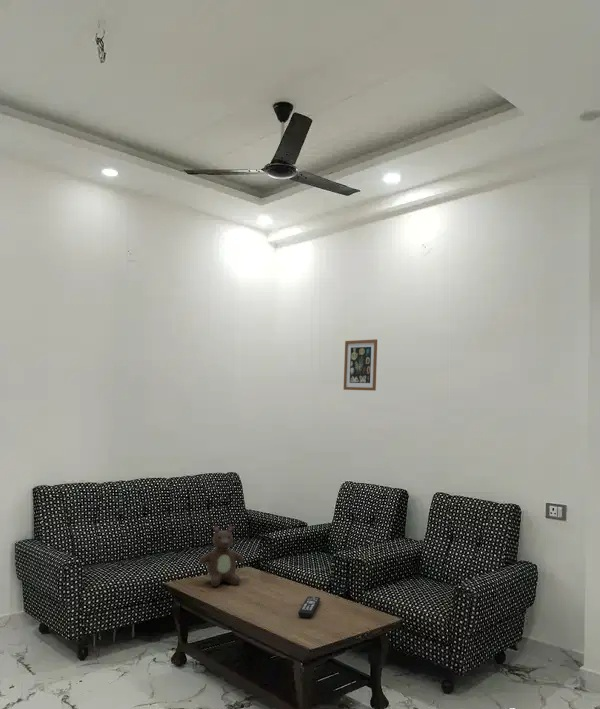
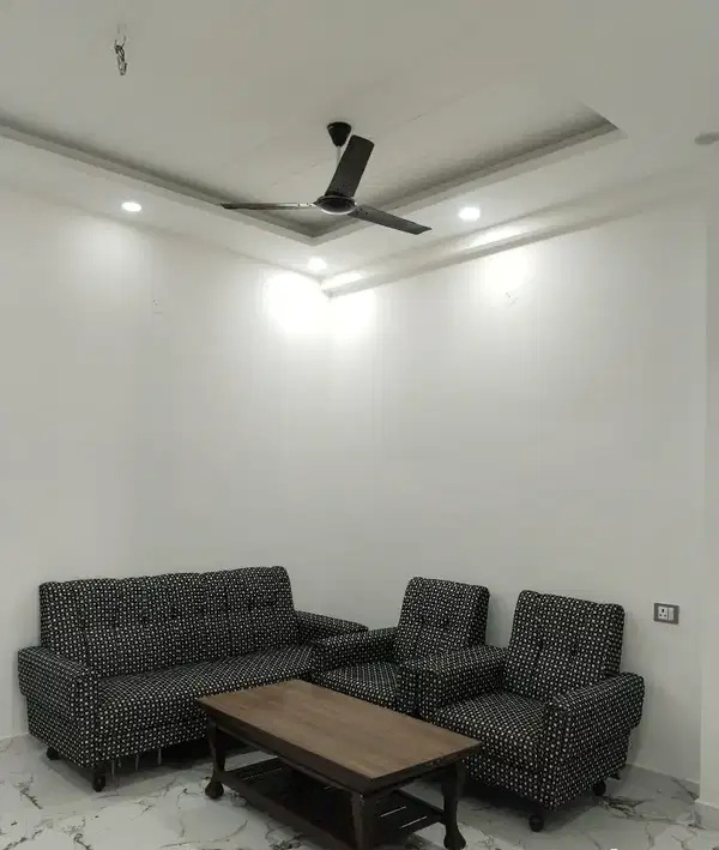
- remote control [297,595,321,619]
- teddy bear [198,524,244,588]
- wall art [343,338,378,391]
